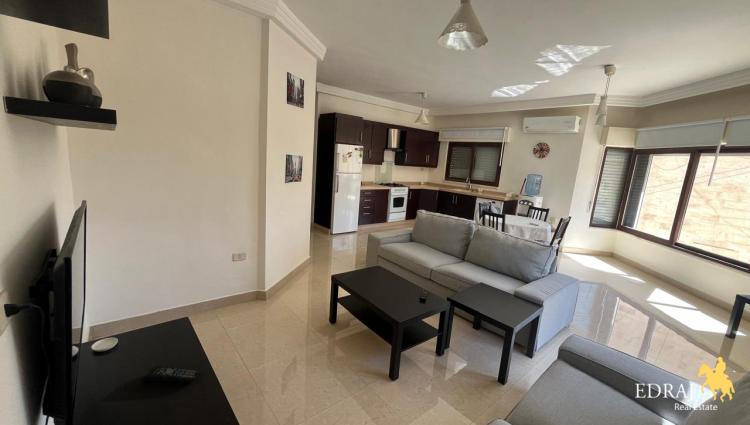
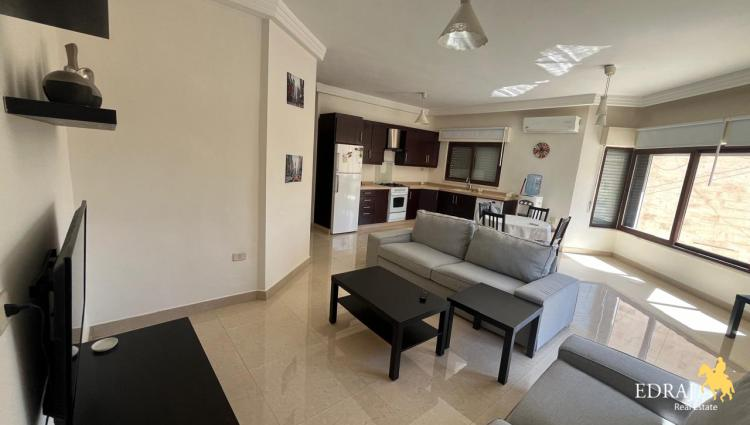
- remote control [141,365,202,384]
